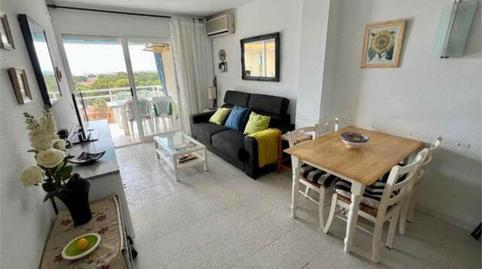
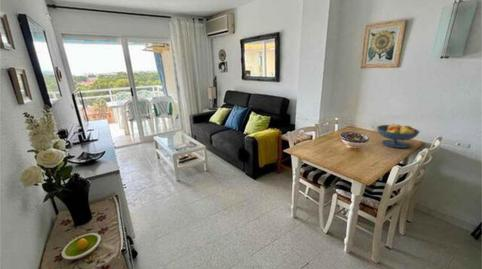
+ fruit bowl [376,122,421,149]
